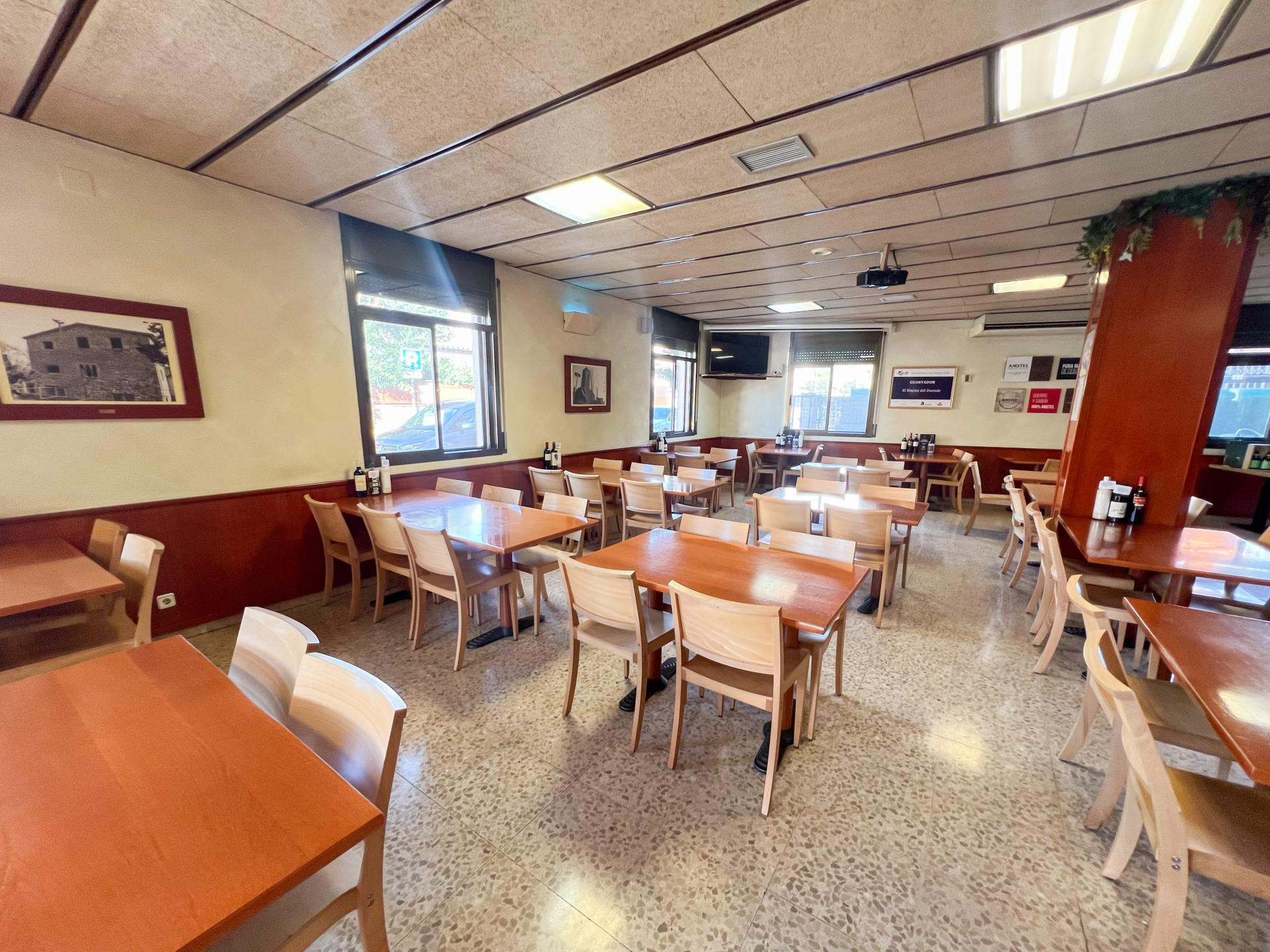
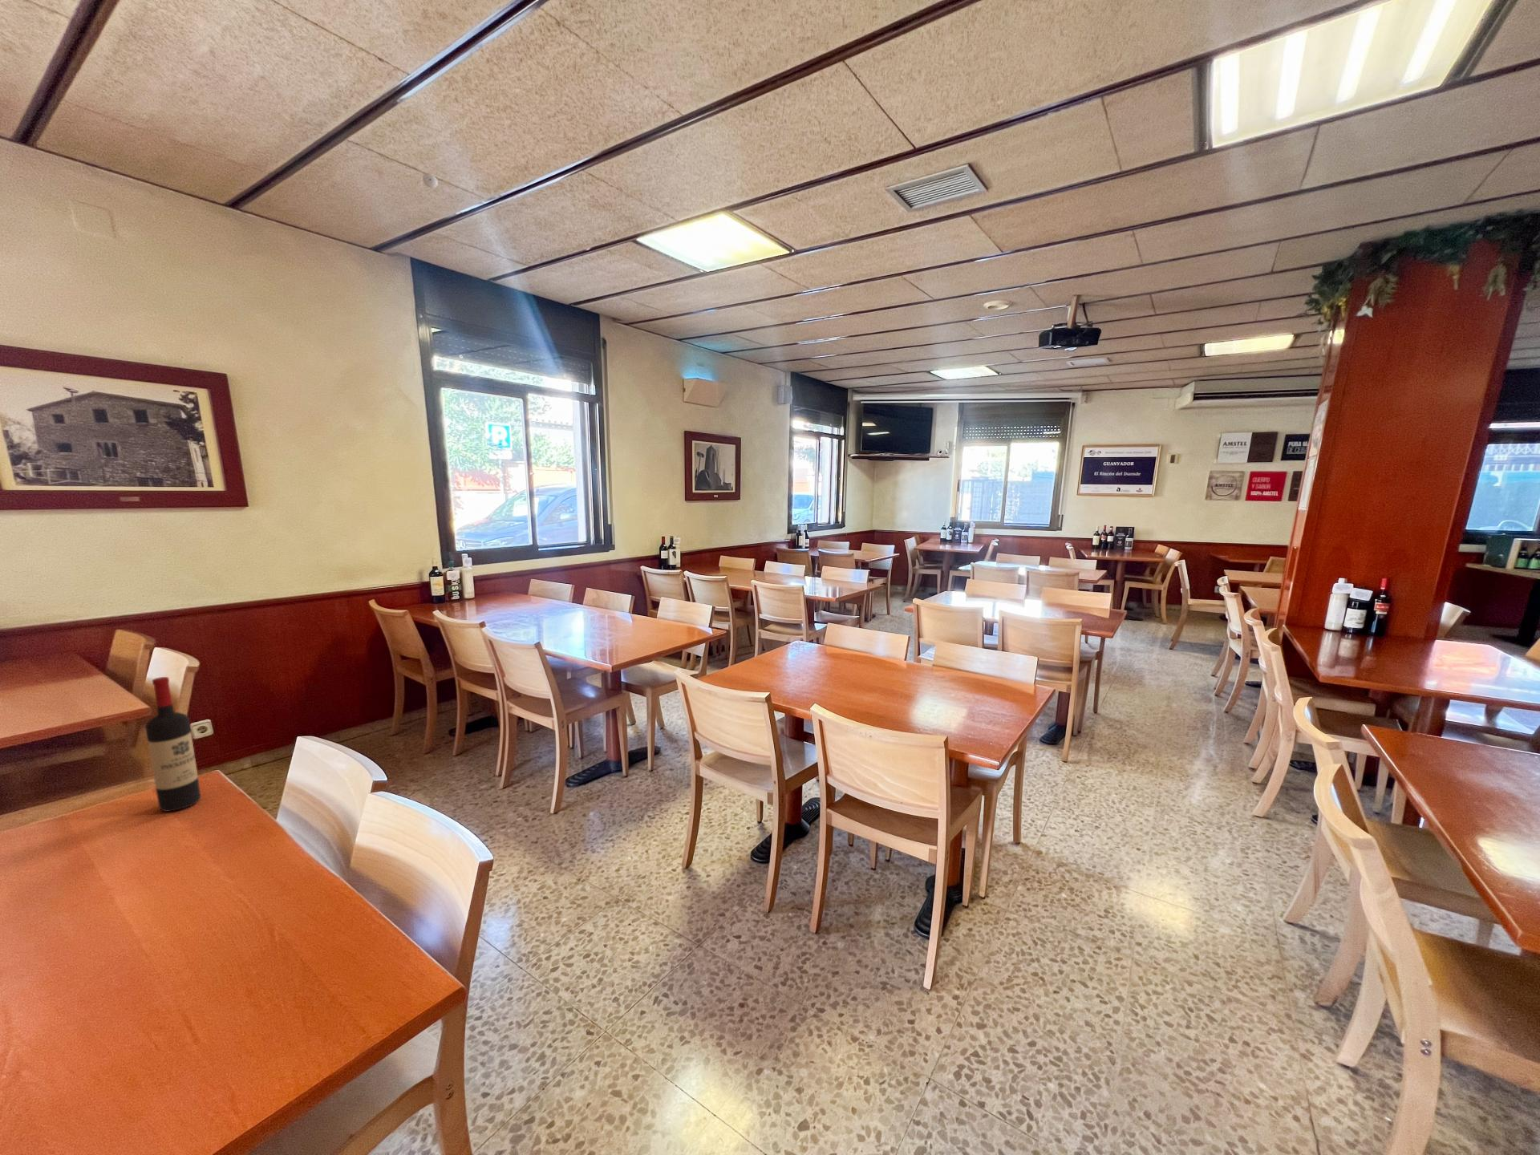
+ wine bottle [144,676,201,813]
+ smoke detector [422,172,439,189]
